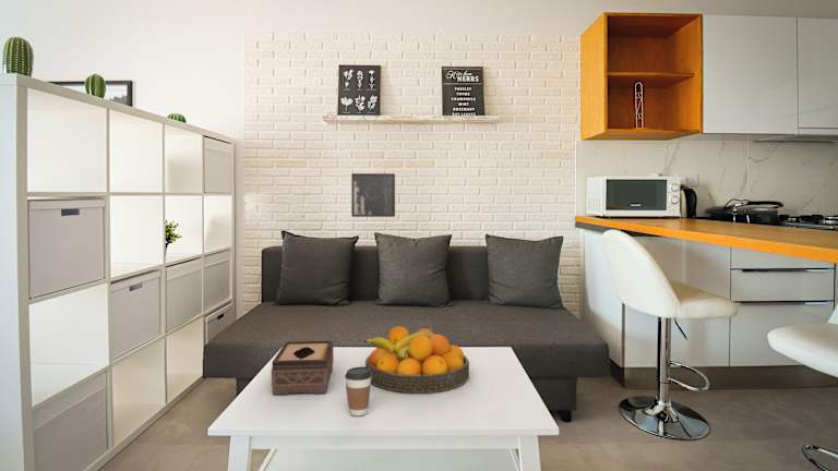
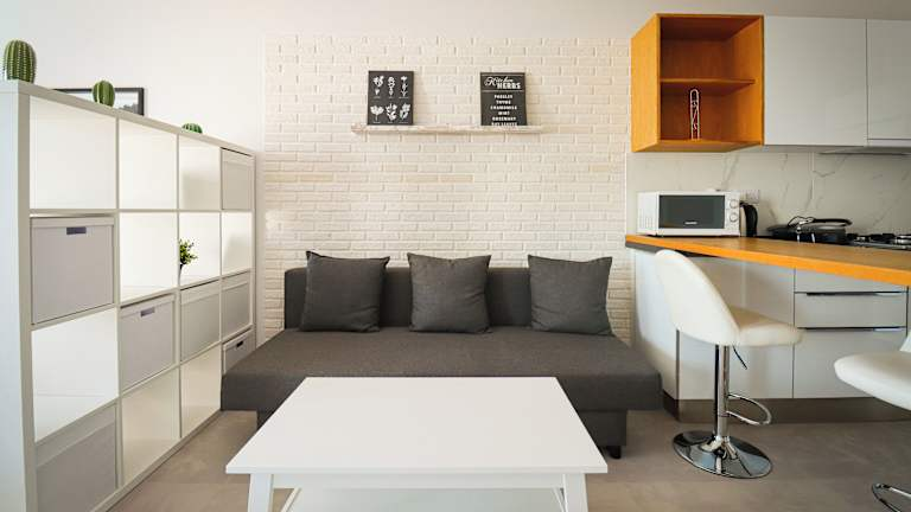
- coffee cup [344,366,372,418]
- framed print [350,172,396,218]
- tissue box [271,340,334,396]
- fruit bowl [363,325,470,394]
